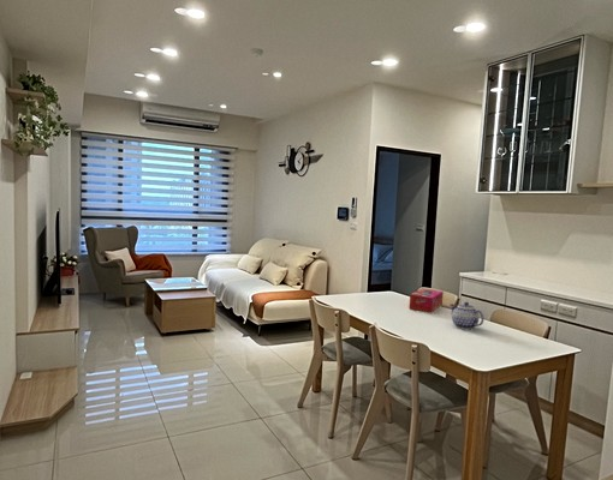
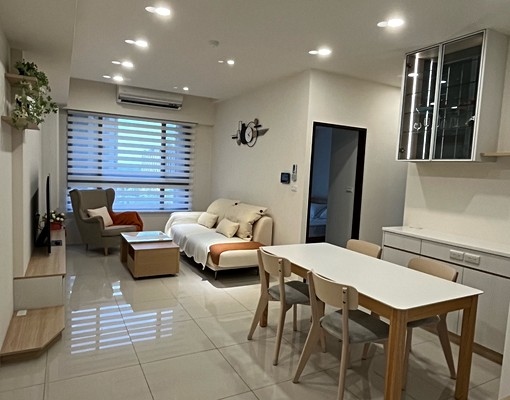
- teapot [448,301,486,330]
- tissue box [407,287,445,313]
